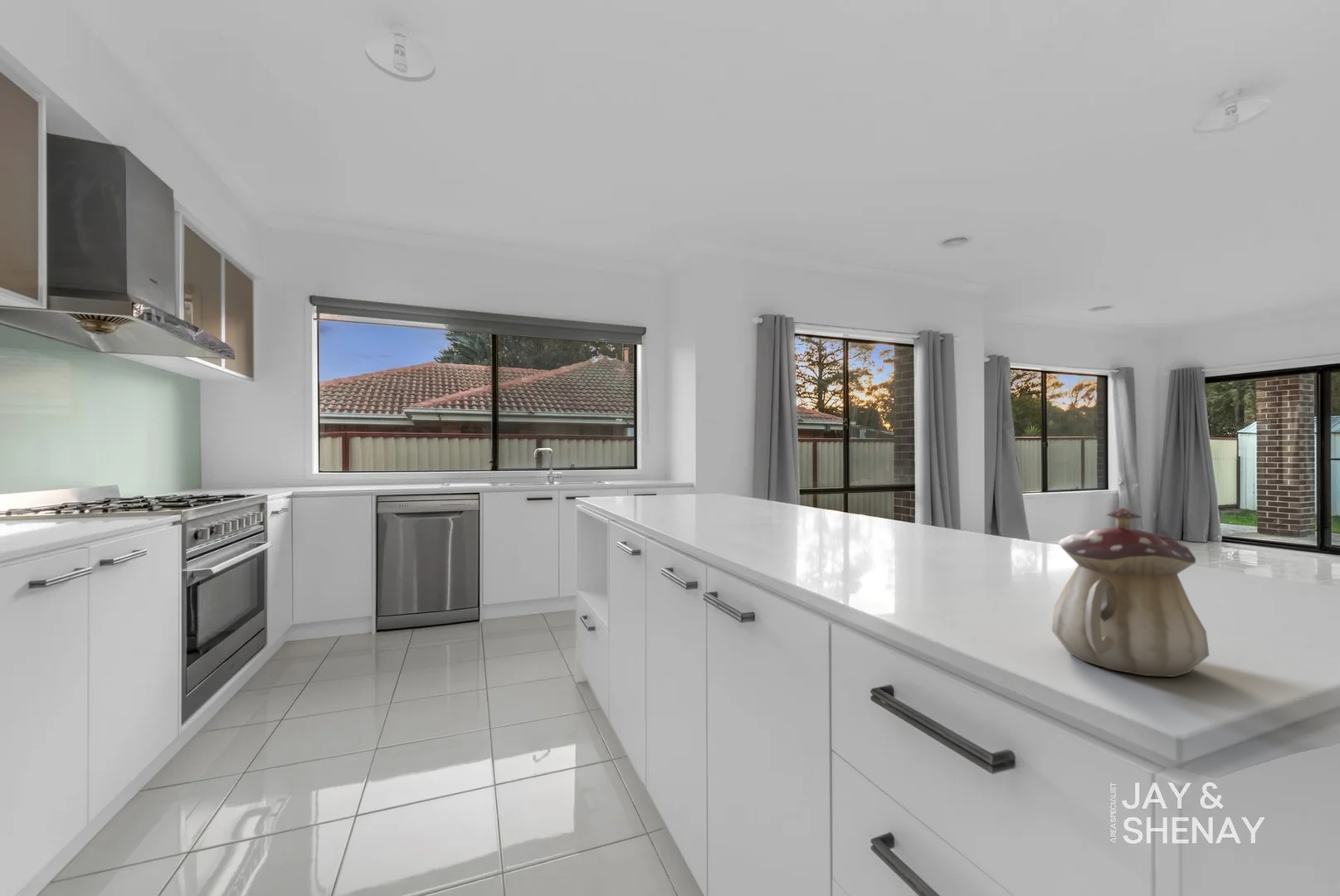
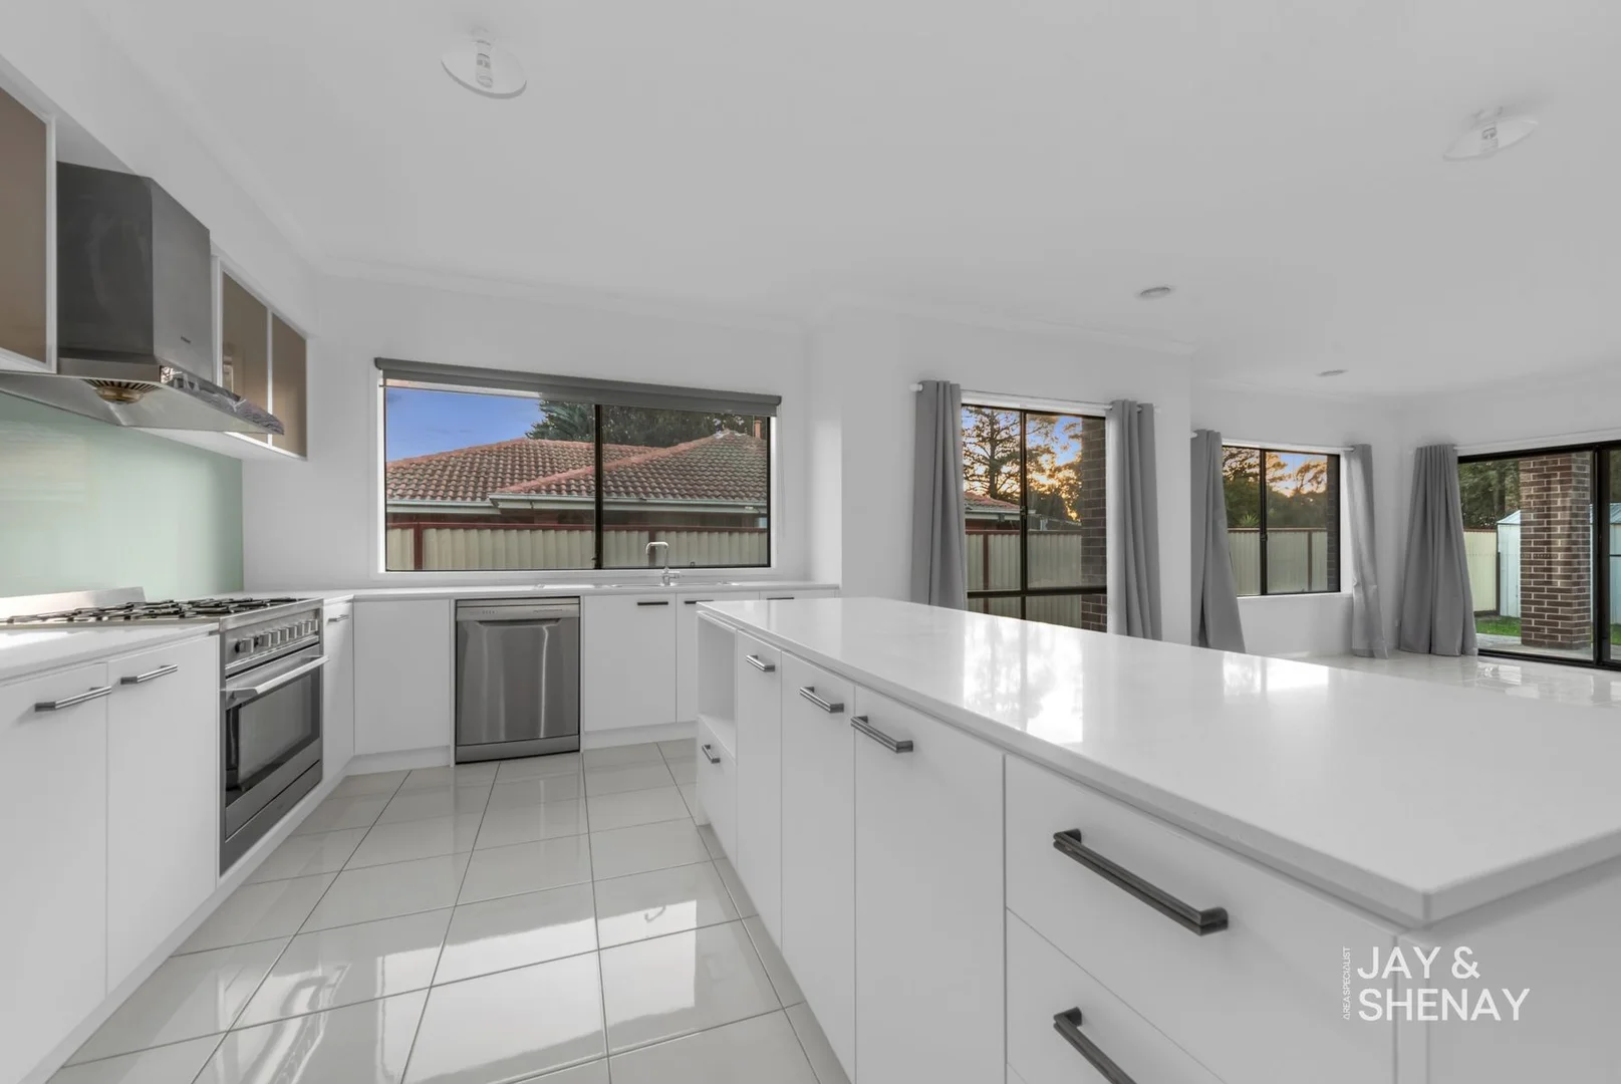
- teapot [1051,507,1210,678]
